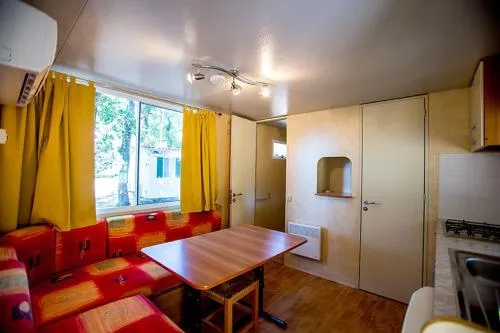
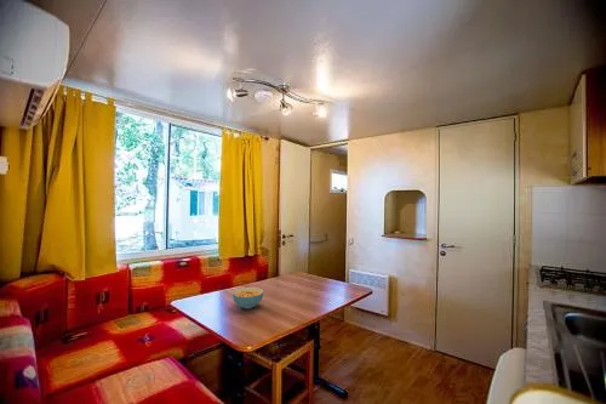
+ cereal bowl [231,286,264,311]
